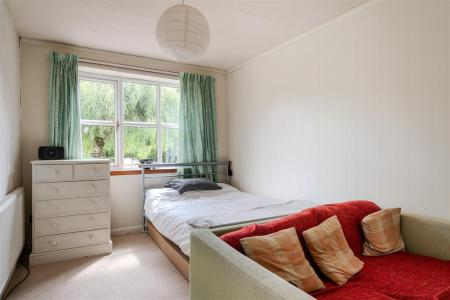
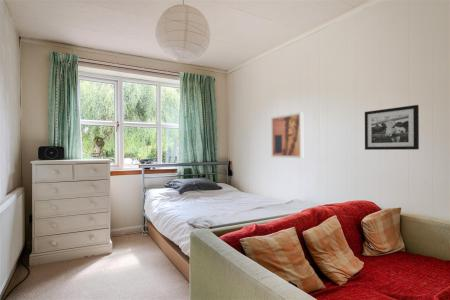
+ wall art [270,111,304,159]
+ picture frame [364,104,420,151]
